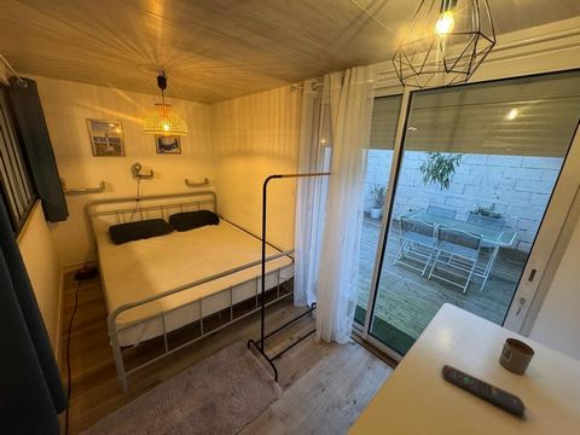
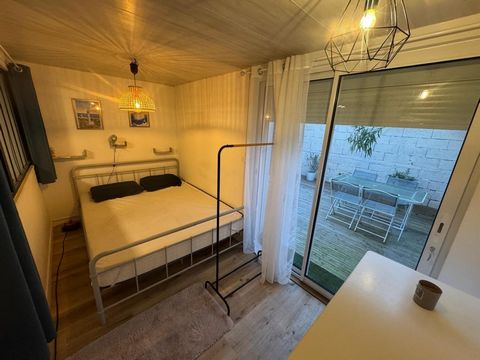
- remote control [441,364,527,417]
